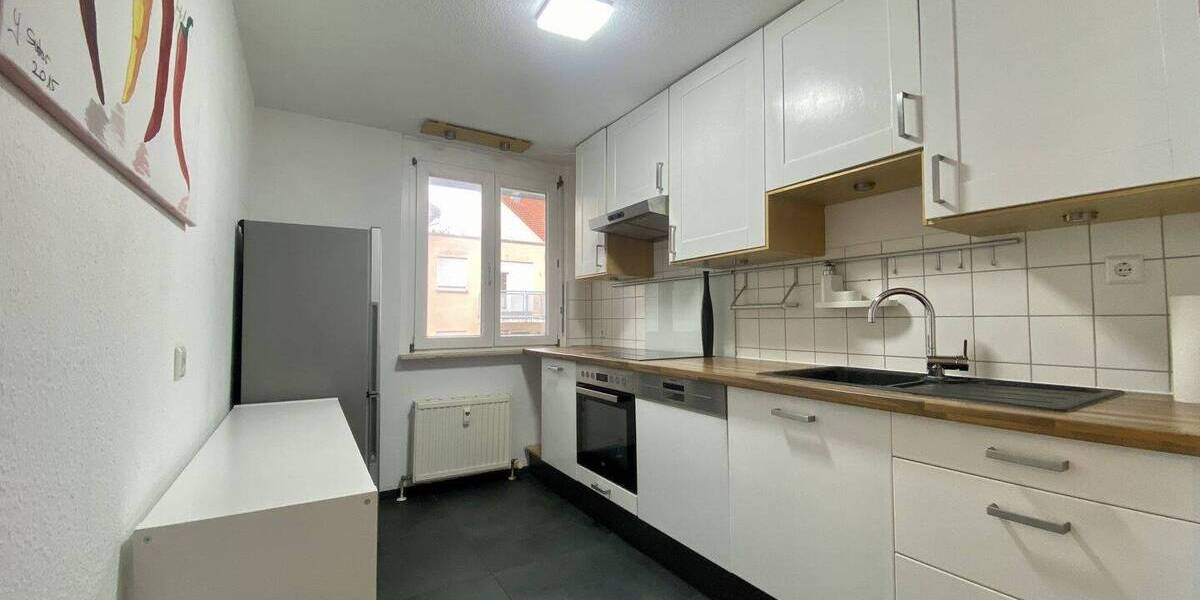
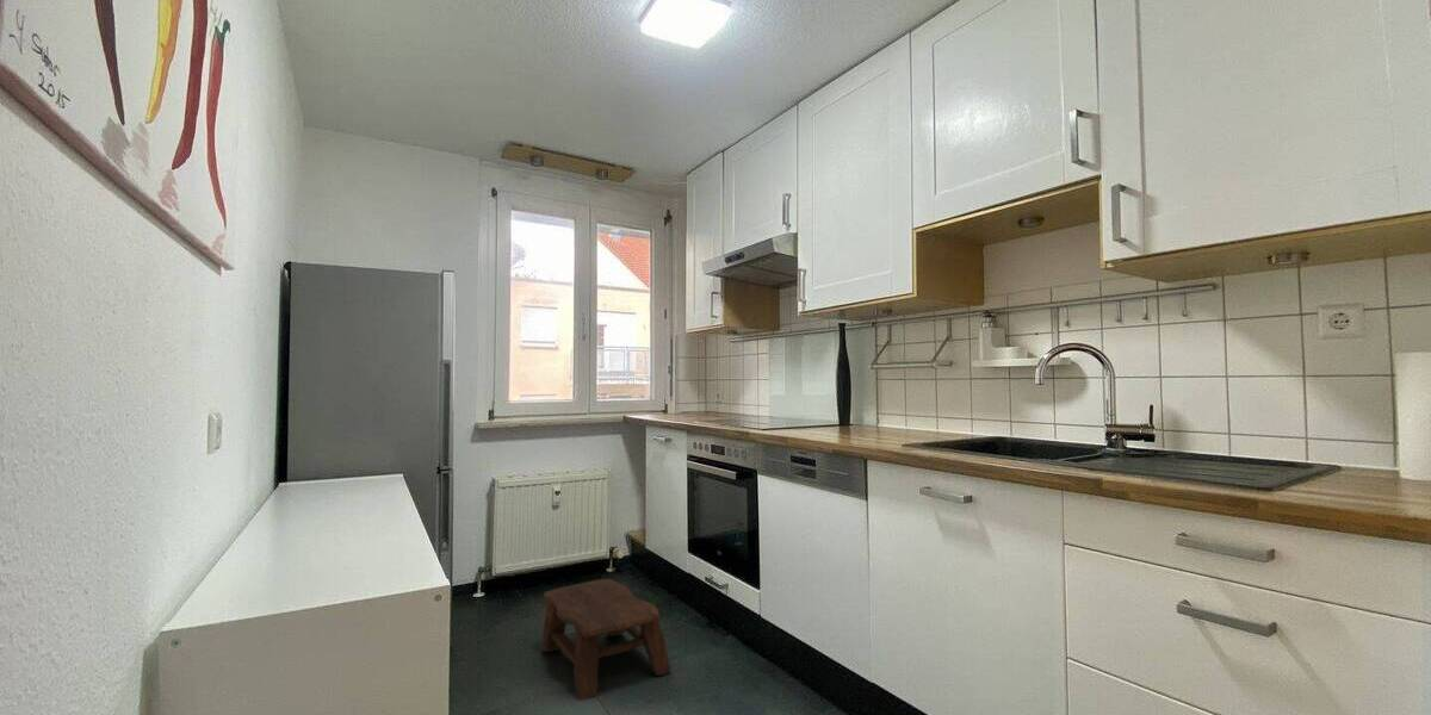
+ stool [540,578,671,701]
